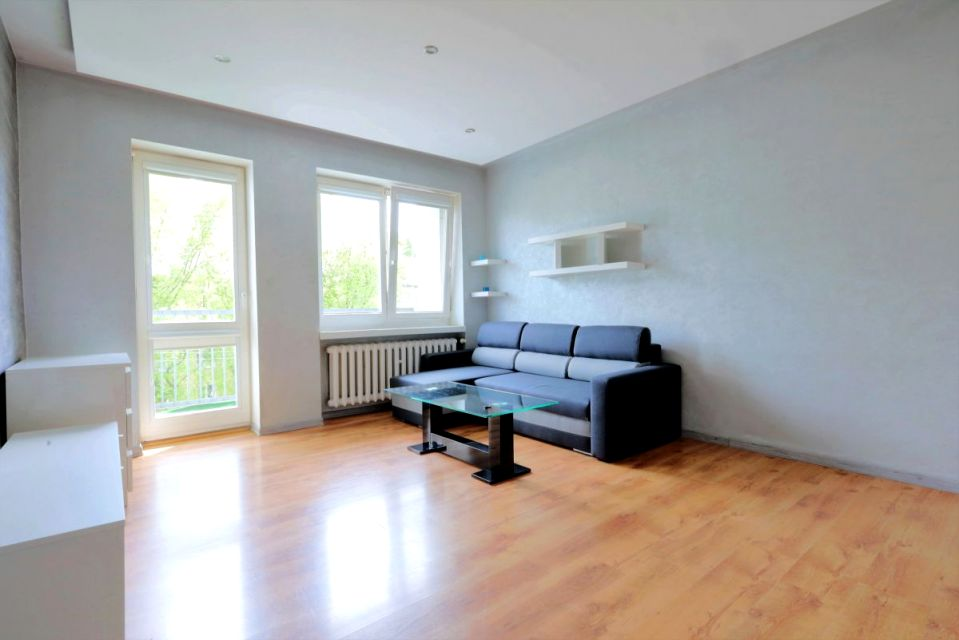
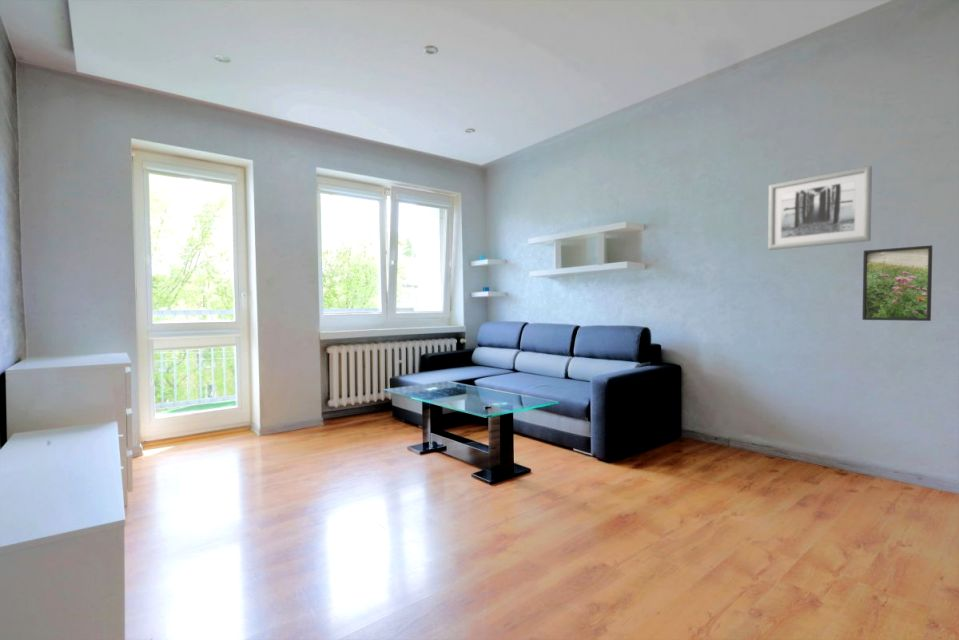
+ wall art [767,165,873,251]
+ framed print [861,244,933,322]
